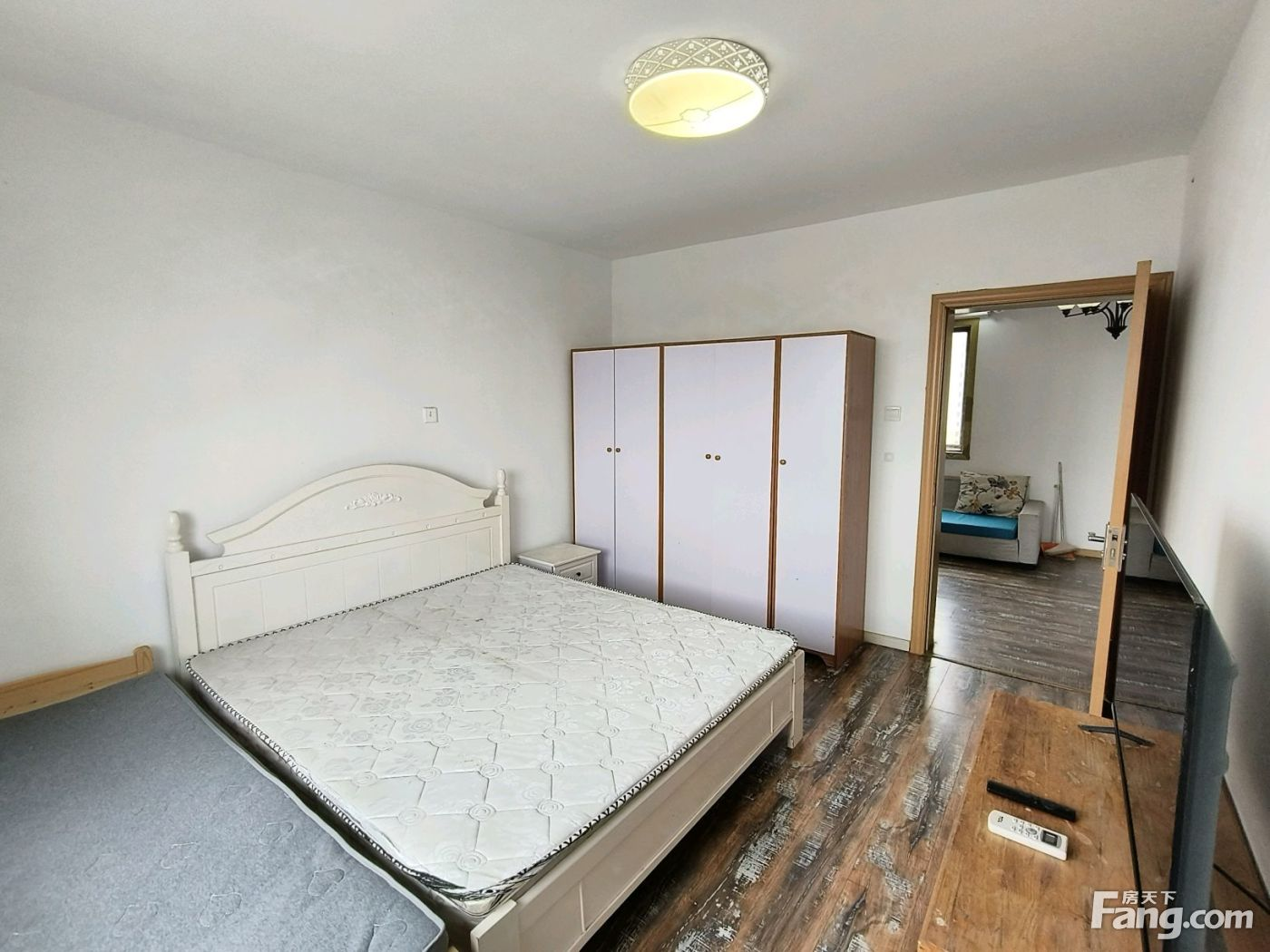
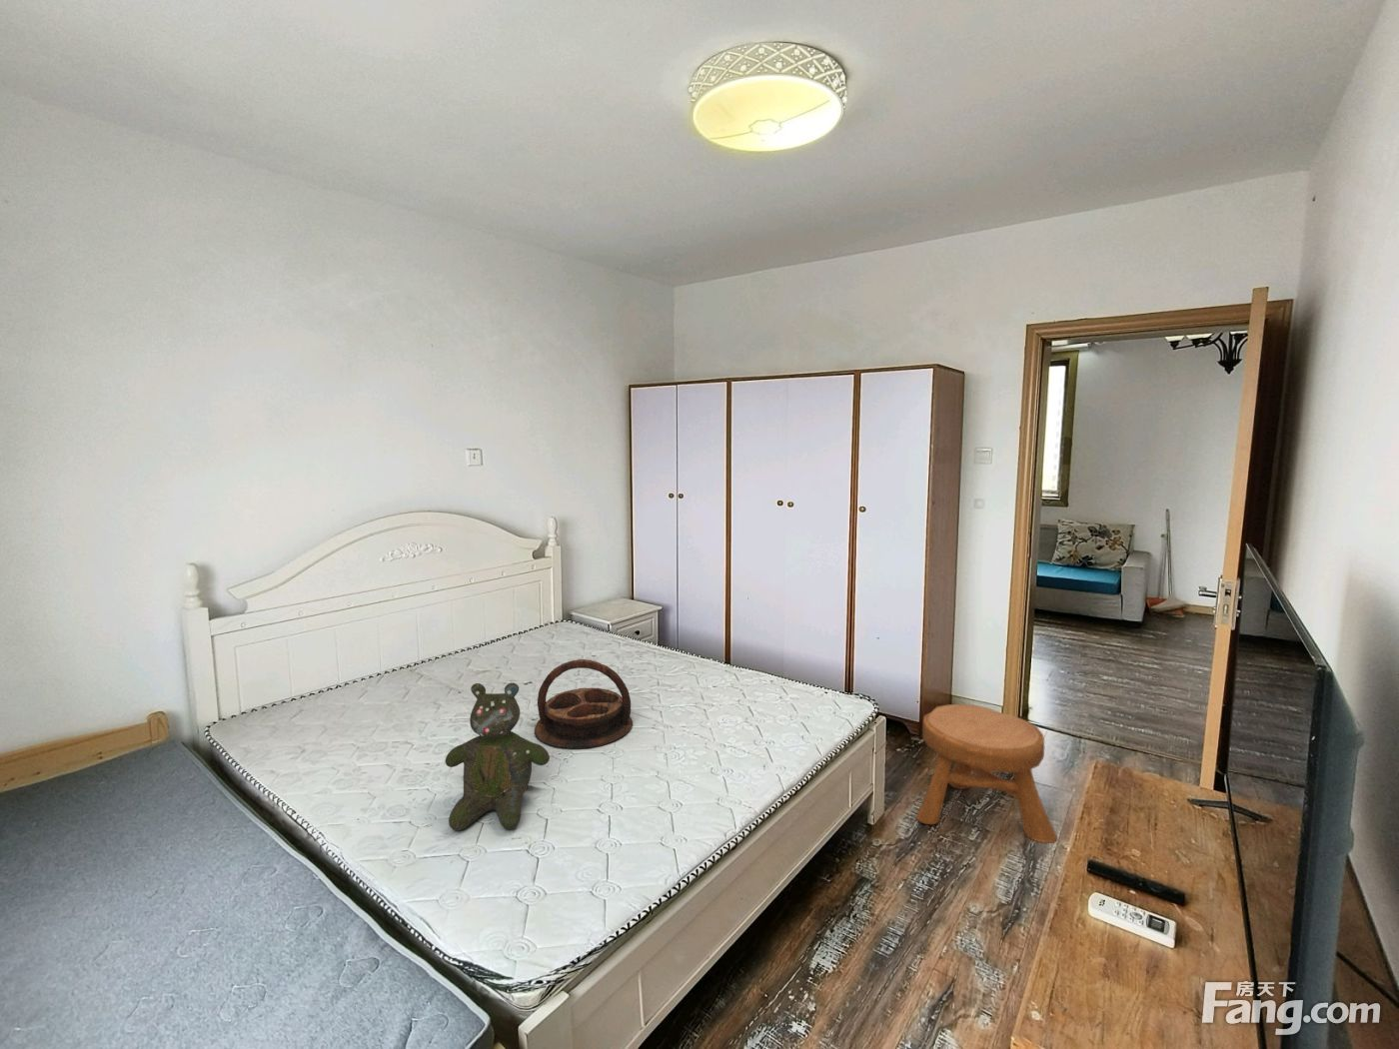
+ stool [915,703,1059,844]
+ serving tray [533,658,633,749]
+ teddy bear [445,681,551,831]
